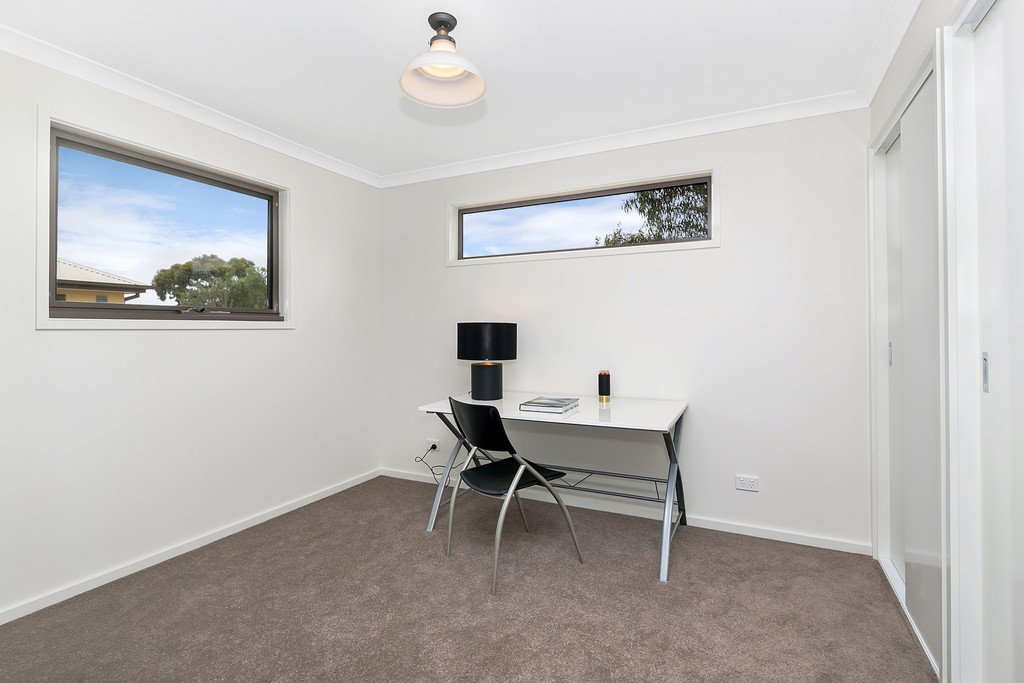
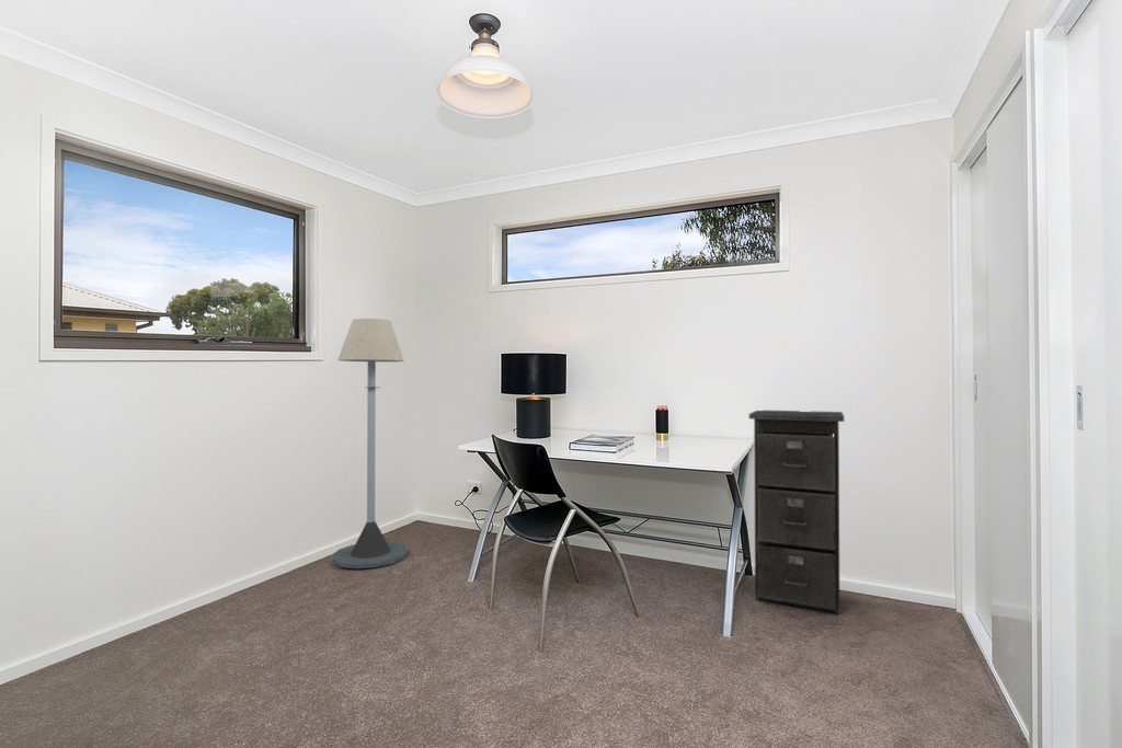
+ floor lamp [331,318,410,569]
+ filing cabinet [748,410,845,614]
